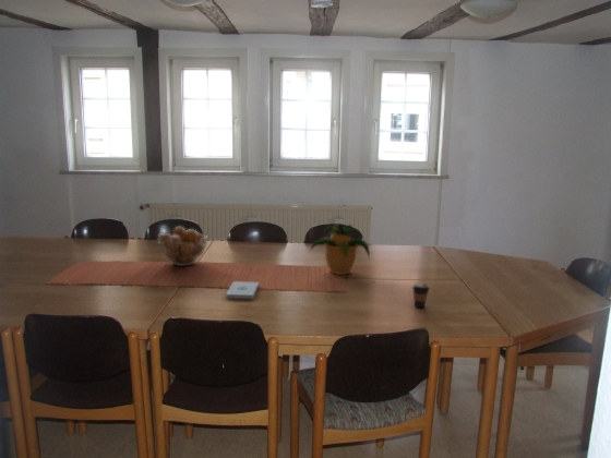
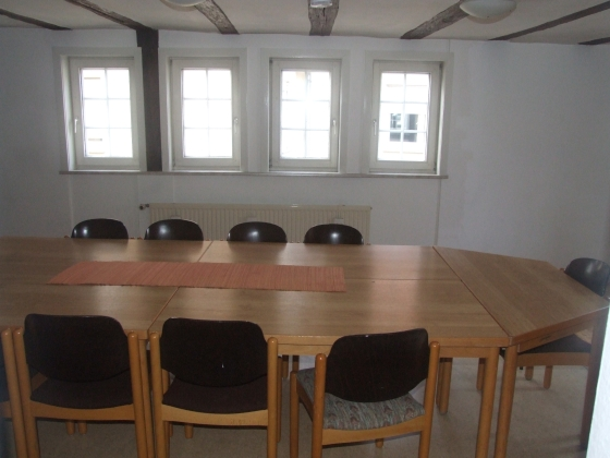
- potted plant [309,222,371,276]
- coffee cup [411,282,431,309]
- notepad [225,280,260,300]
- fruit basket [157,226,209,267]
